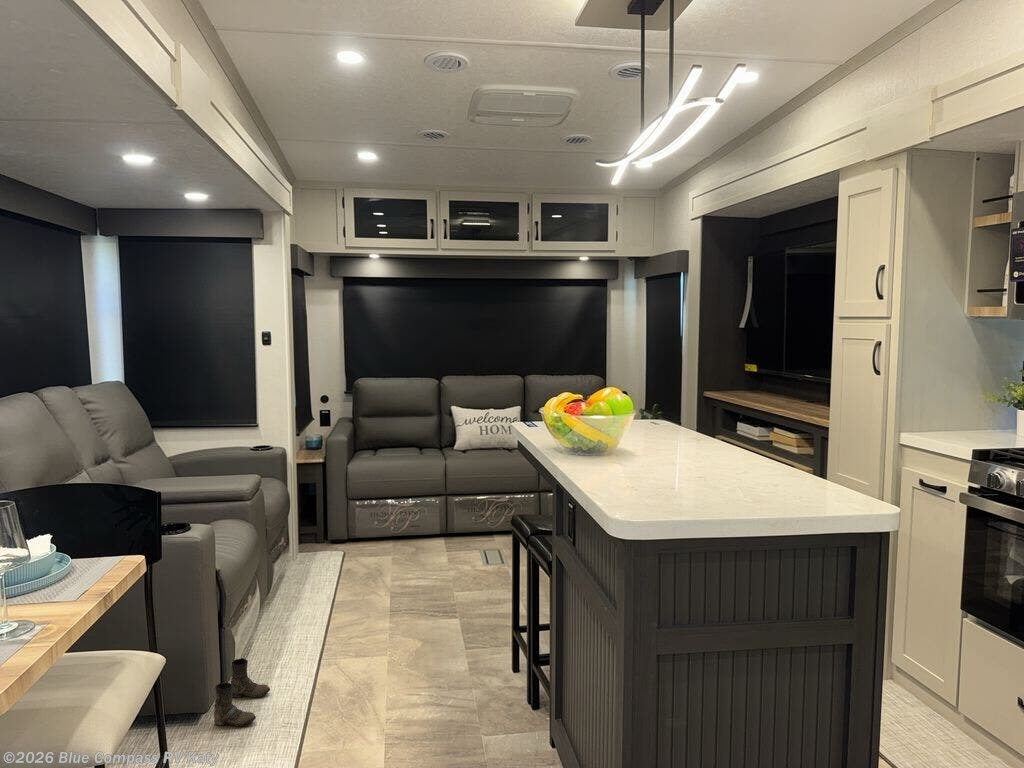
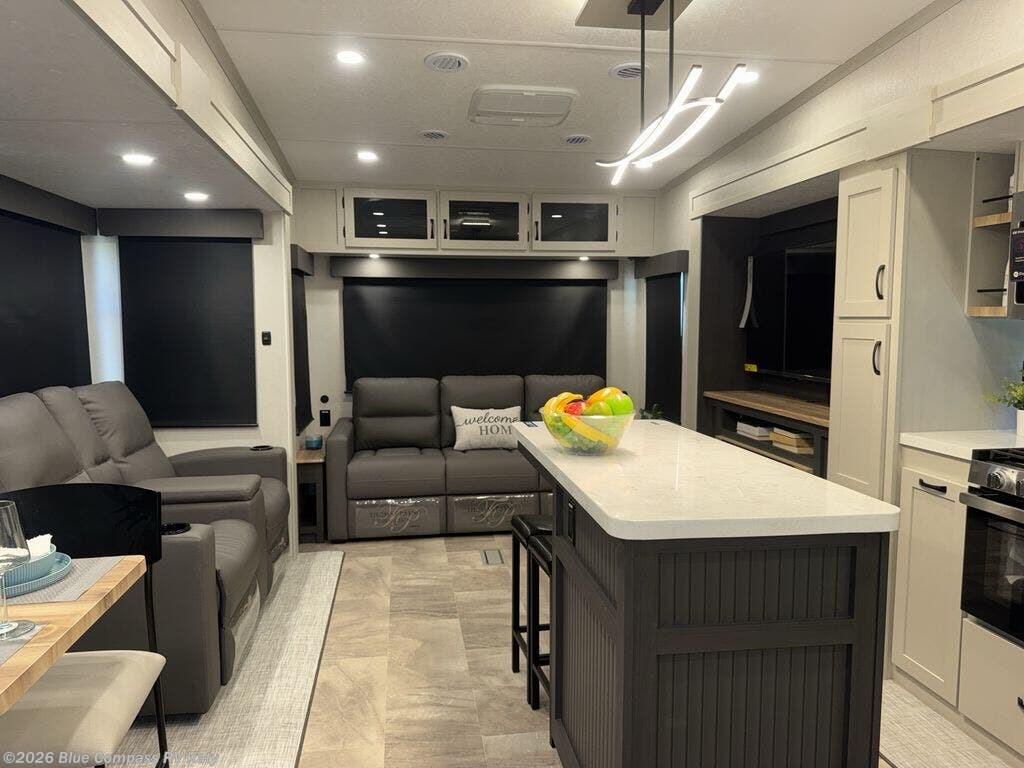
- boots [213,657,271,727]
